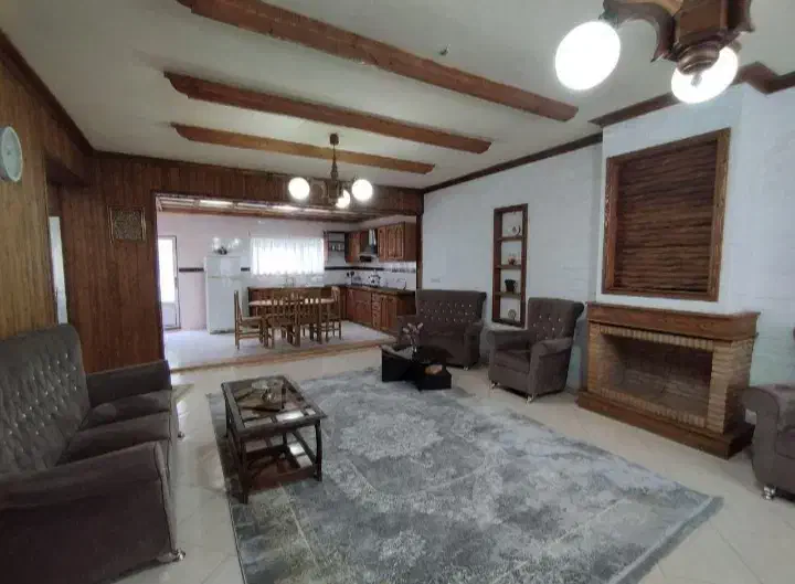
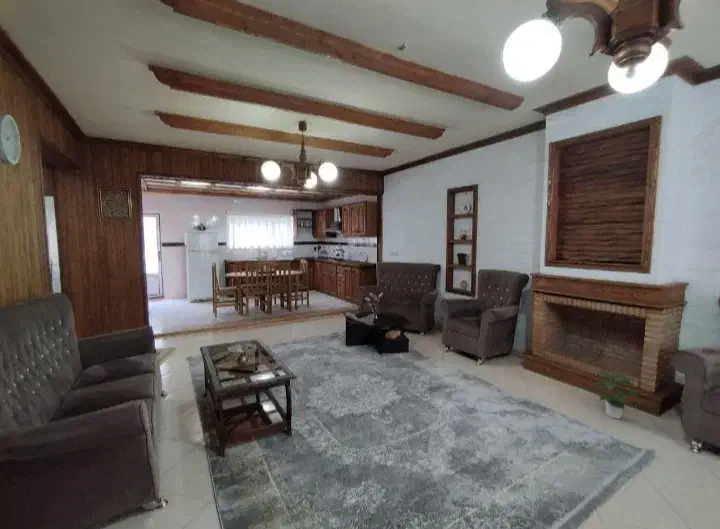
+ potted plant [594,370,643,420]
